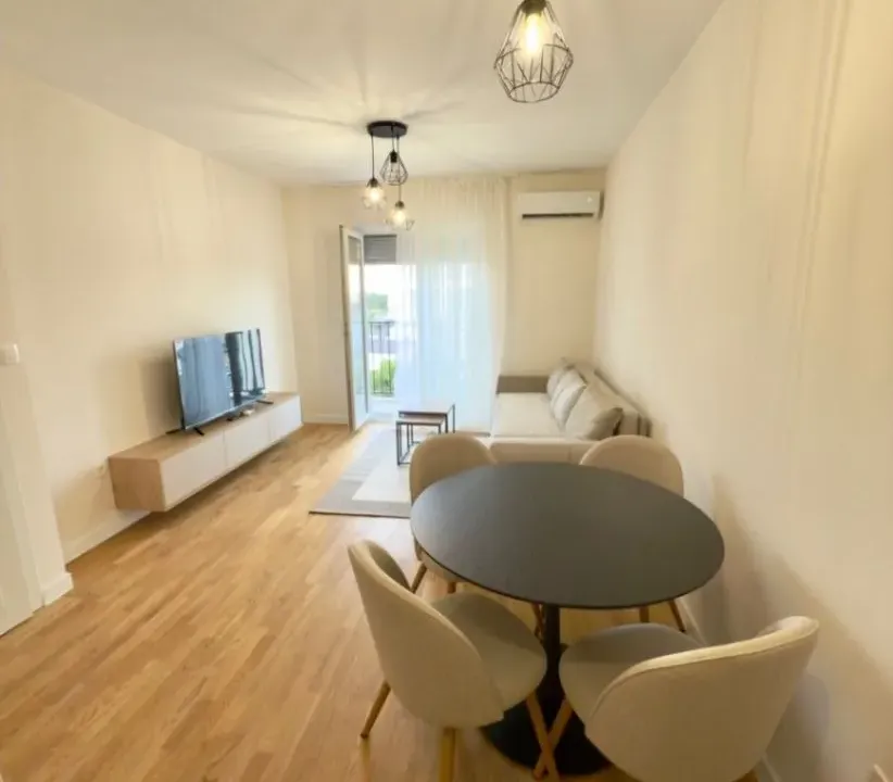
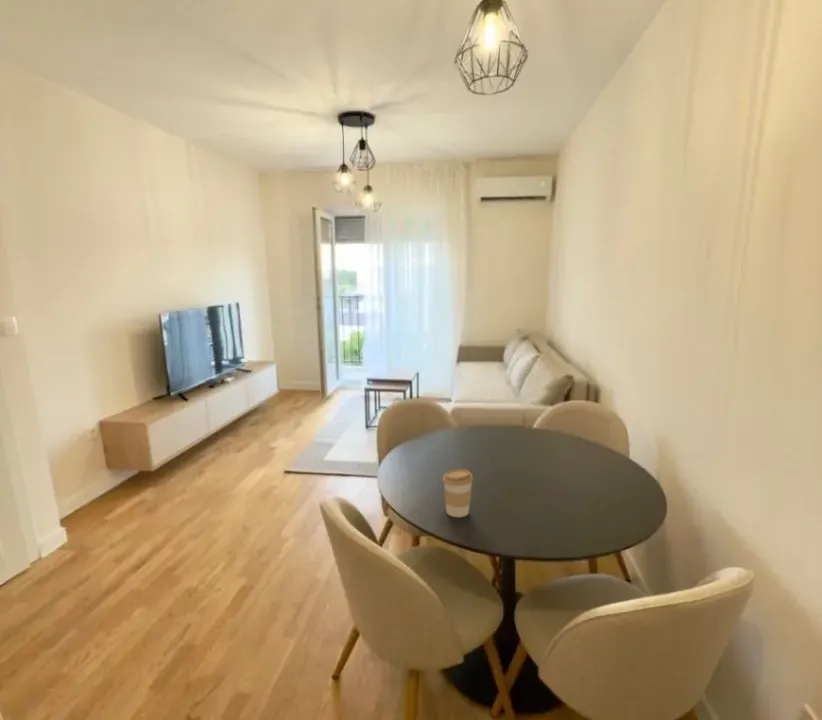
+ coffee cup [441,468,474,518]
